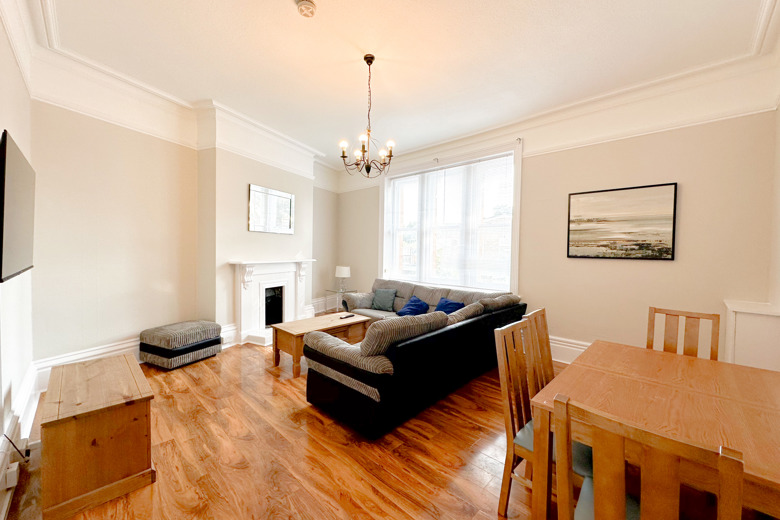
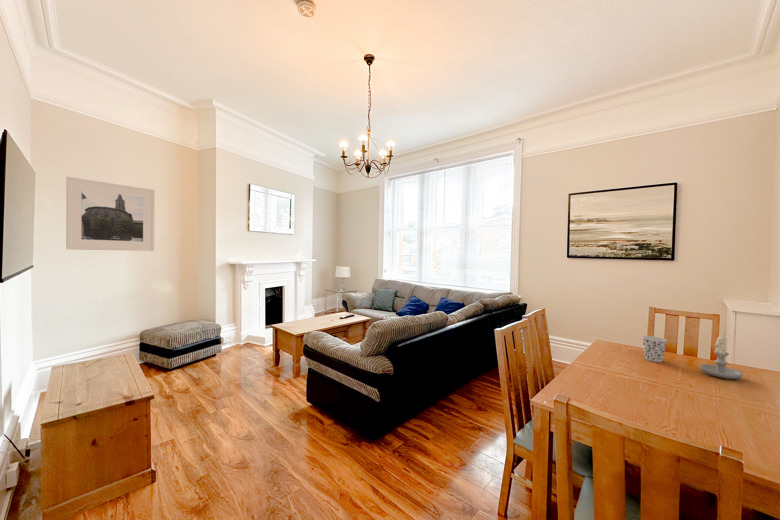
+ candle [699,334,744,380]
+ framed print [65,176,155,252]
+ cup [641,335,668,363]
